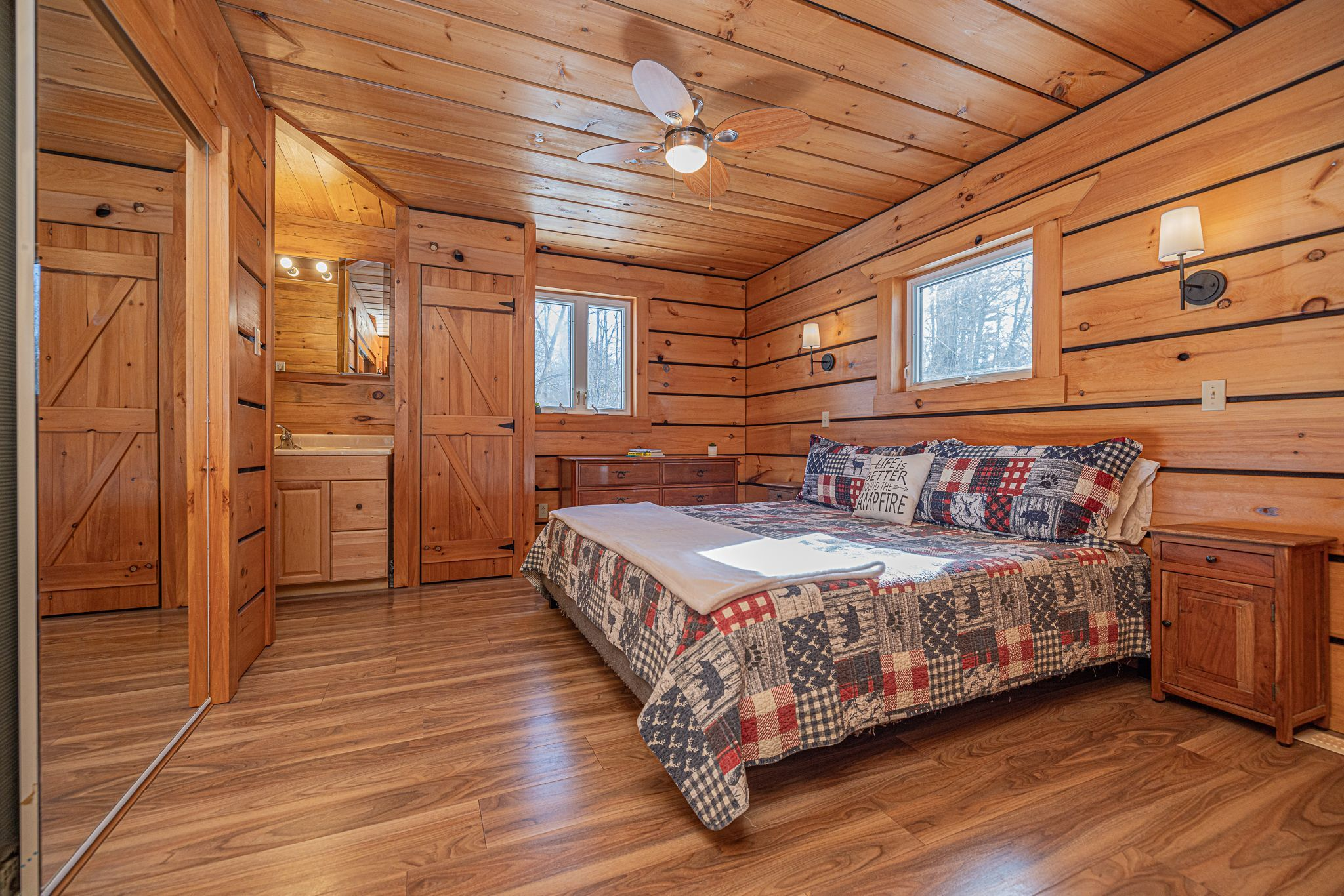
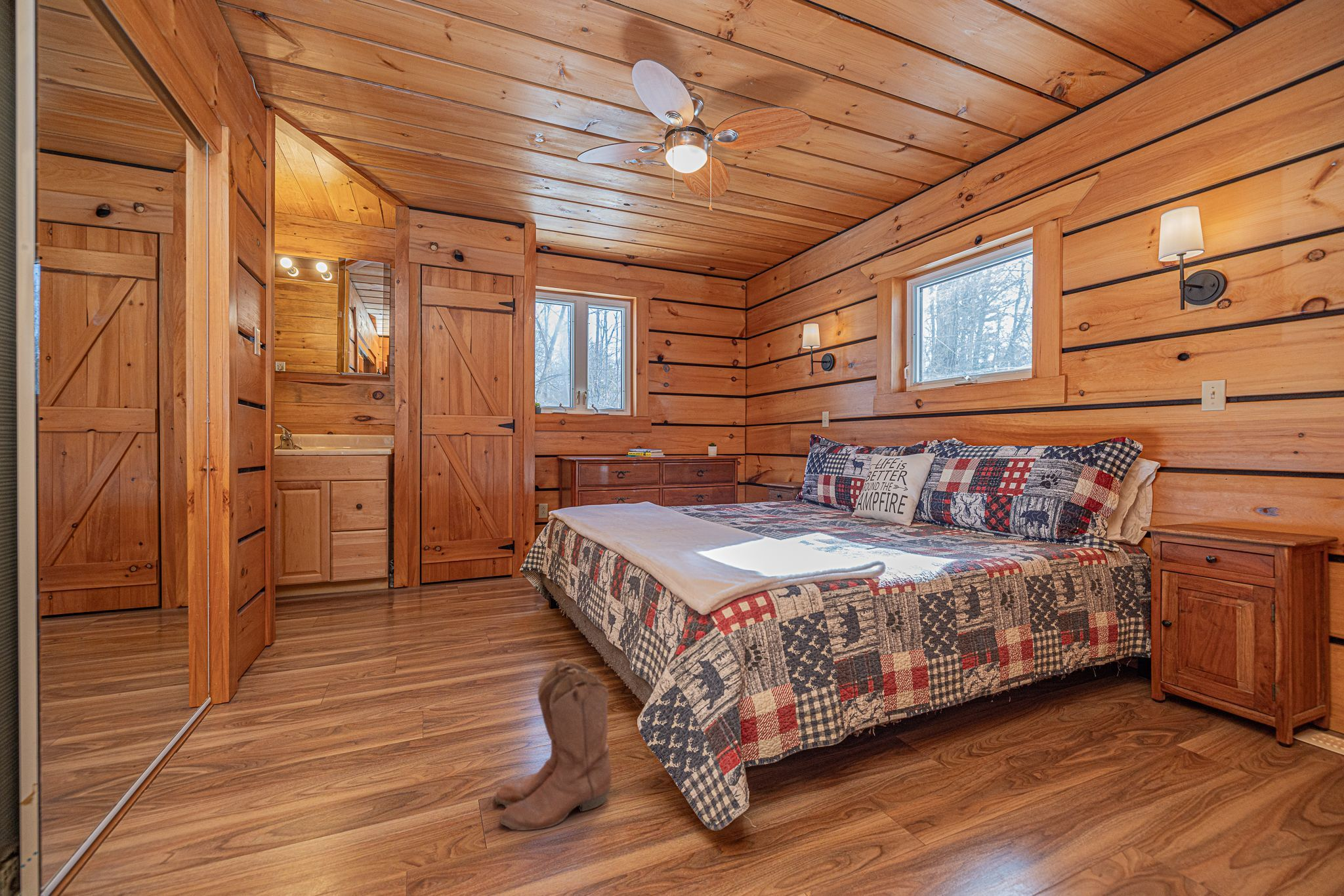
+ boots [494,657,612,831]
